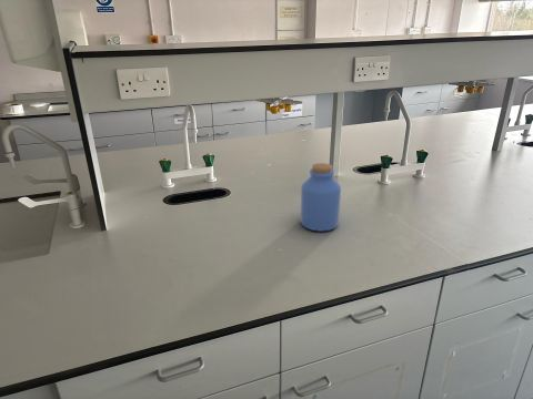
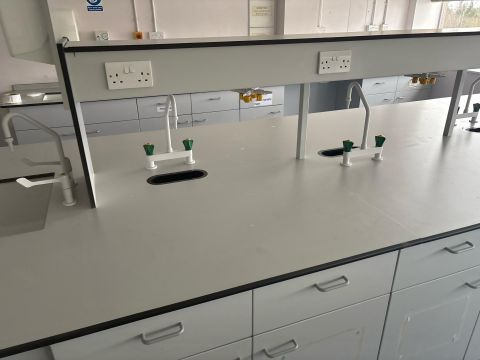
- jar [299,162,342,233]
